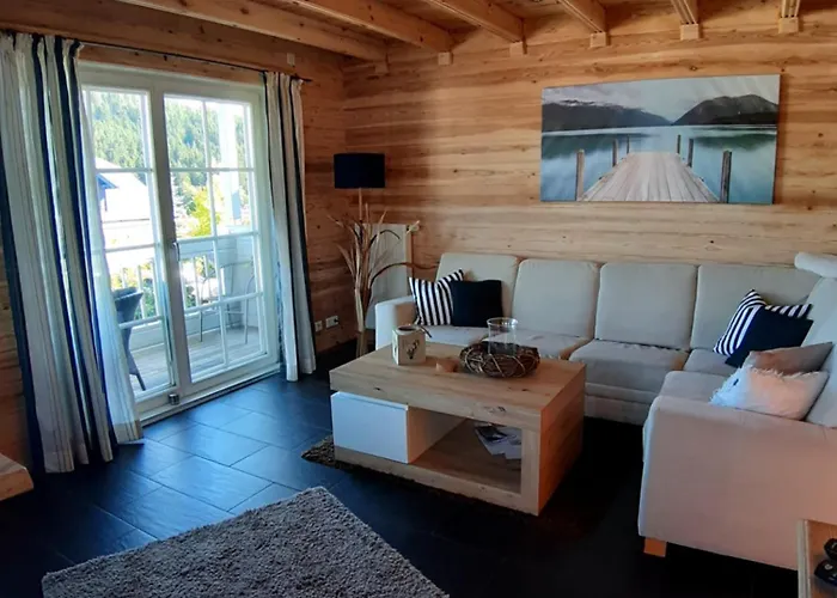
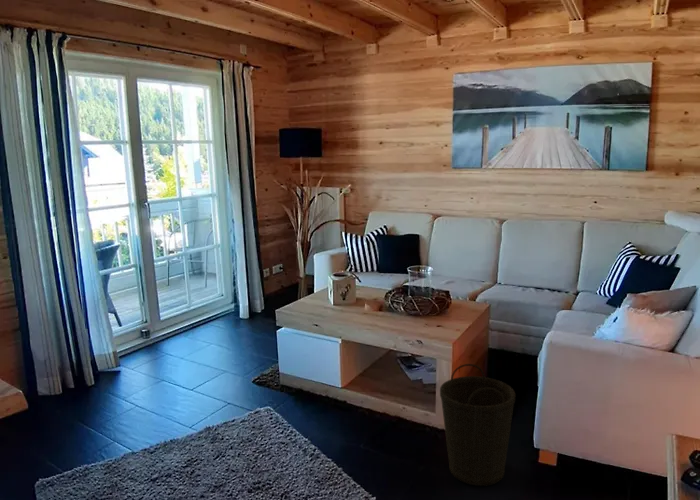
+ basket [439,363,517,487]
